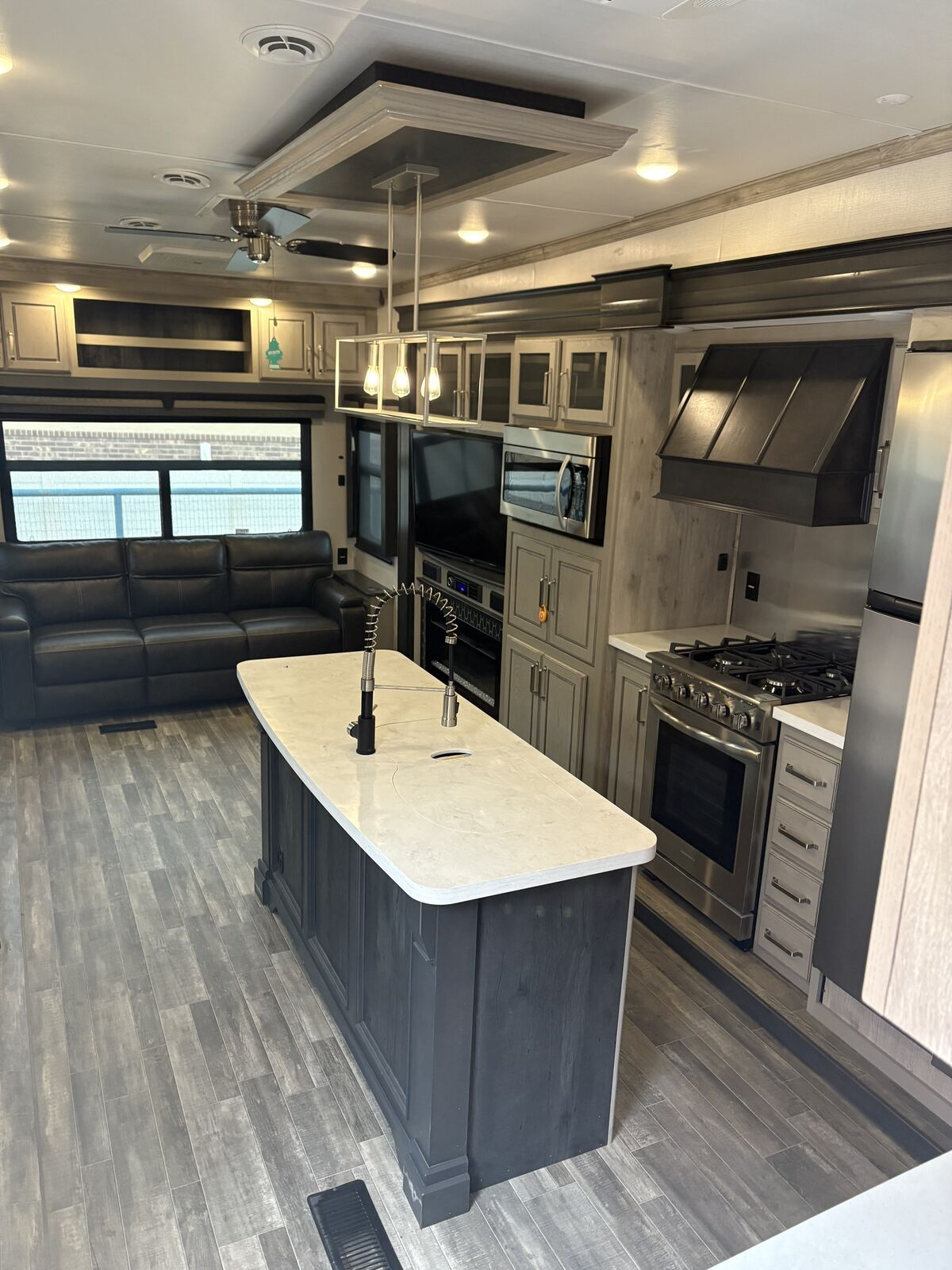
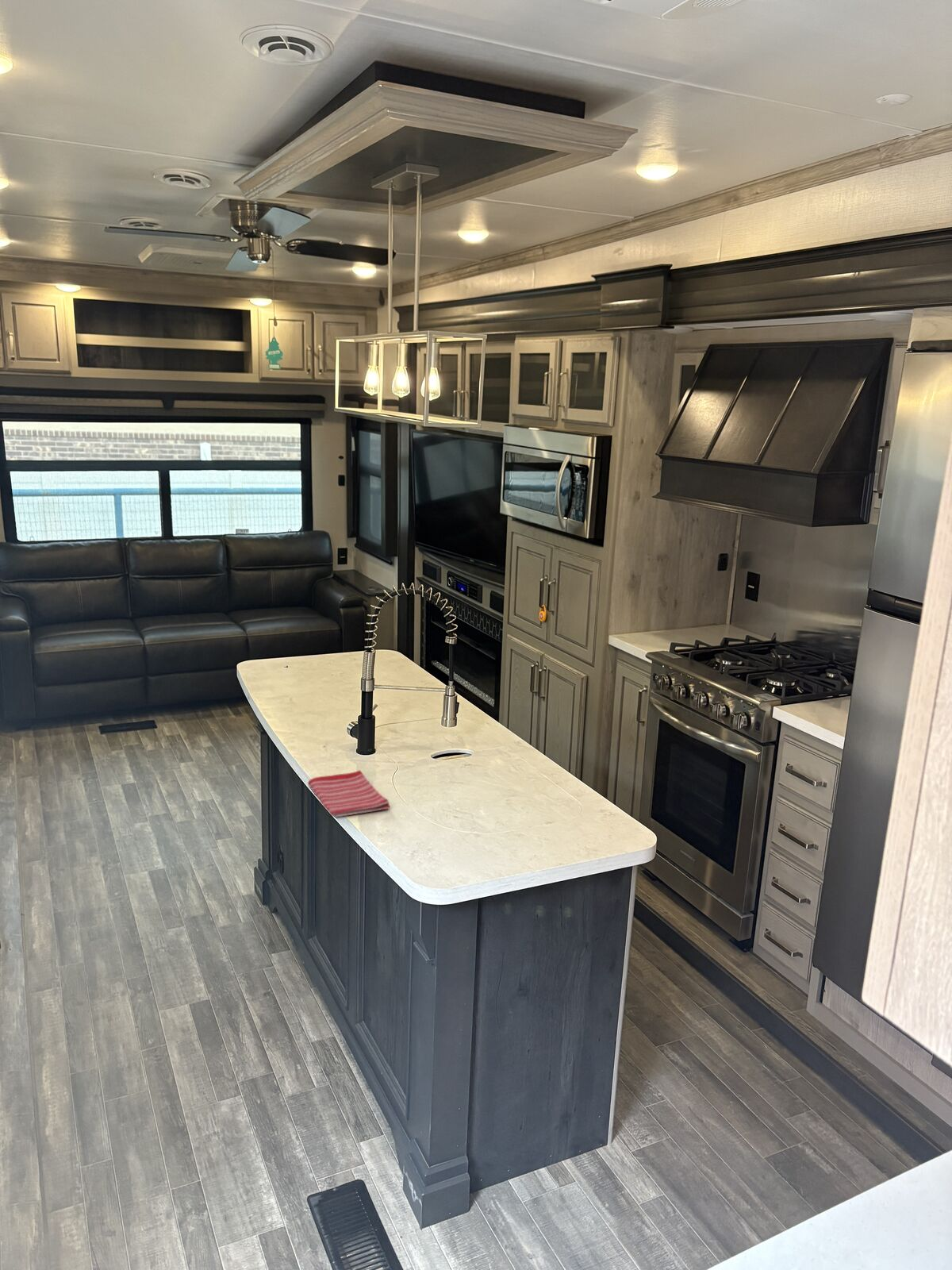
+ dish towel [307,769,390,818]
